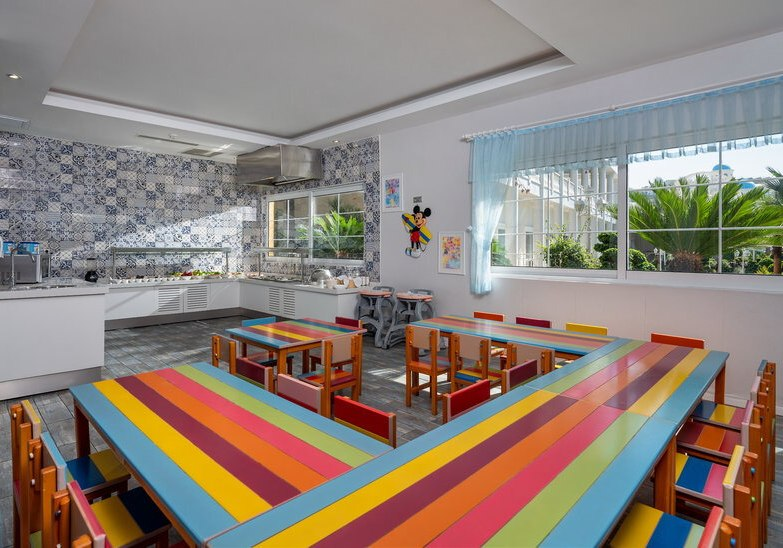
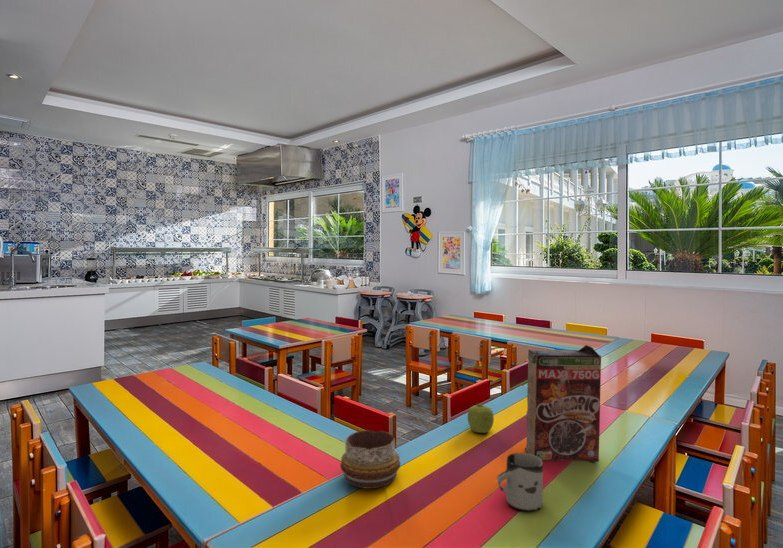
+ cereal box [524,344,602,463]
+ fruit [467,402,495,434]
+ cup [496,452,544,512]
+ decorative bowl [339,429,401,490]
